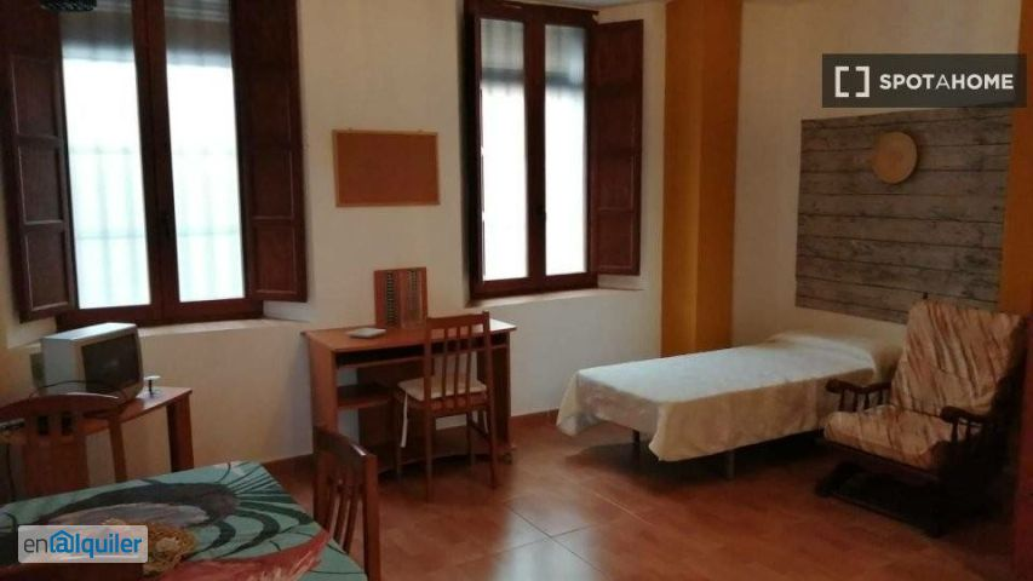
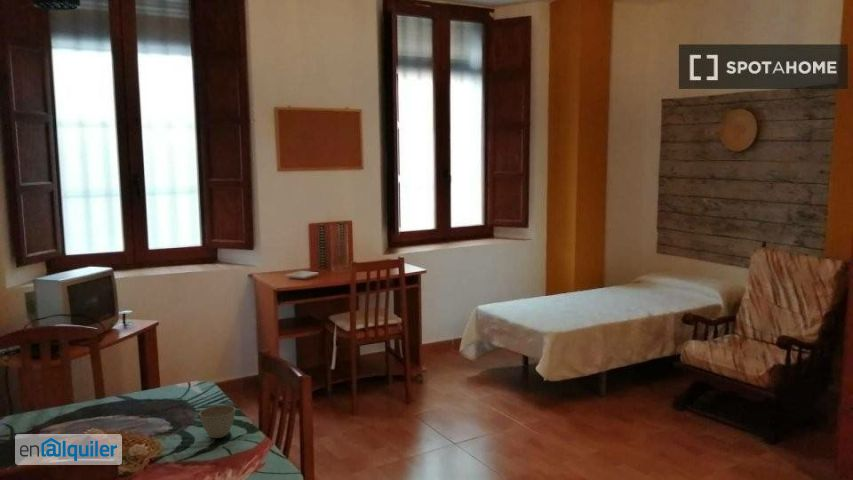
+ flower pot [198,404,236,439]
